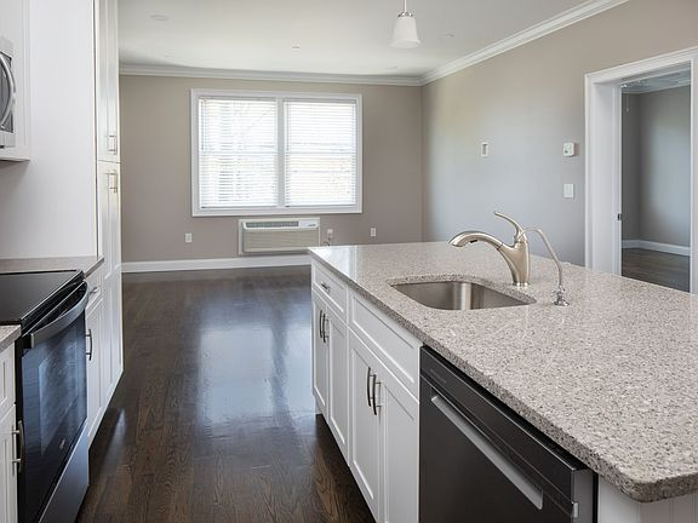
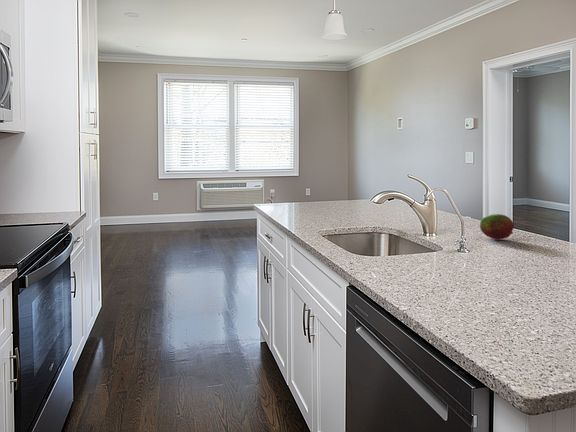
+ fruit [479,213,515,240]
